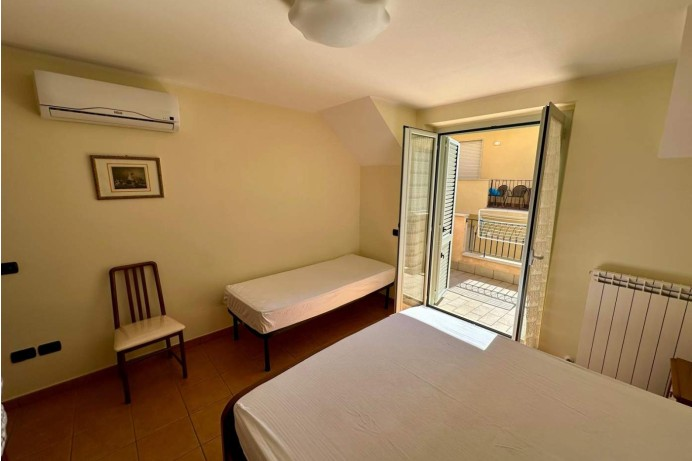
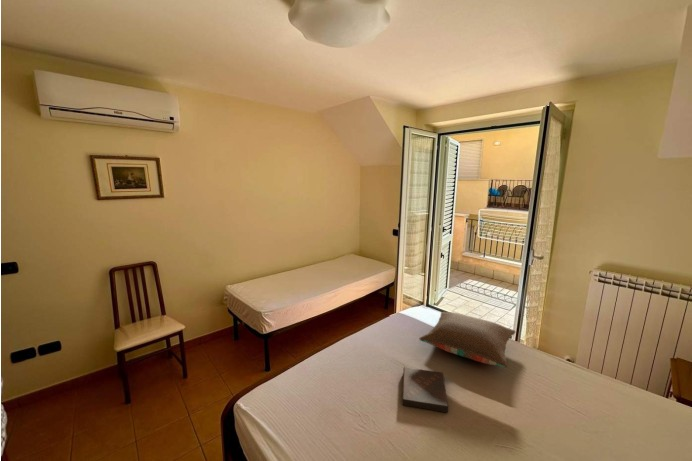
+ pillow [418,311,517,368]
+ book [401,366,449,414]
